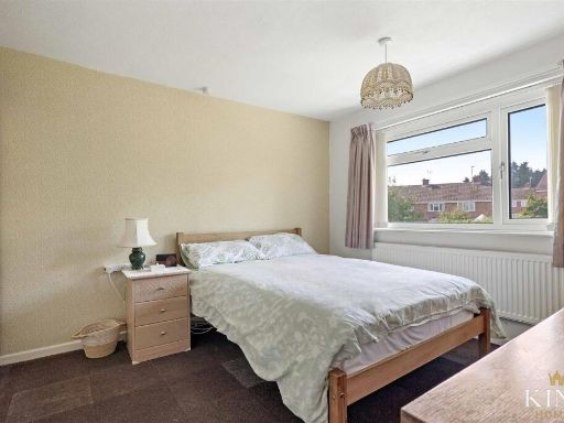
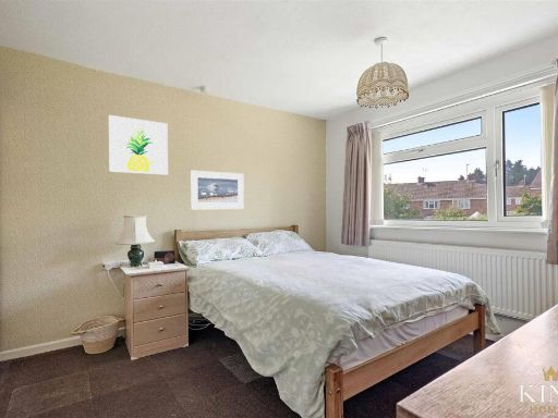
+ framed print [190,170,245,210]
+ wall art [108,114,169,176]
